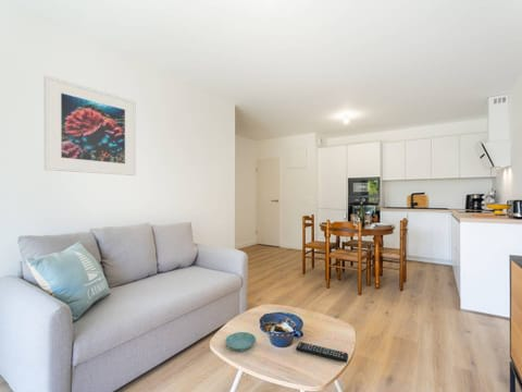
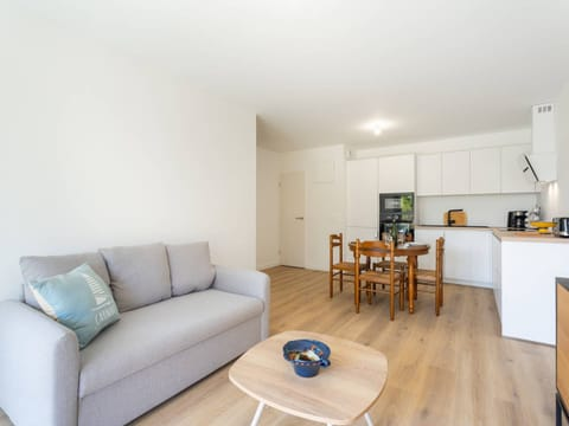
- remote control [295,341,349,364]
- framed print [44,74,137,176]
- saucer [224,331,257,353]
